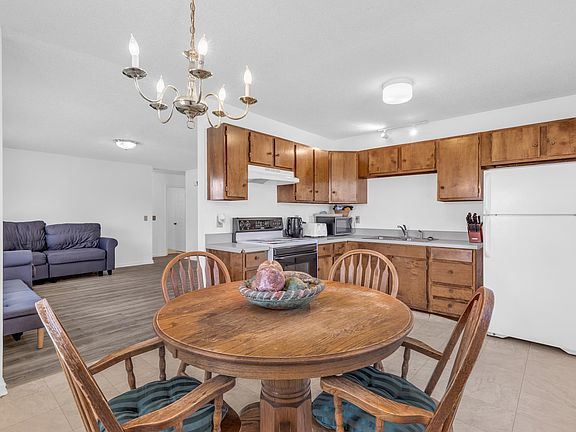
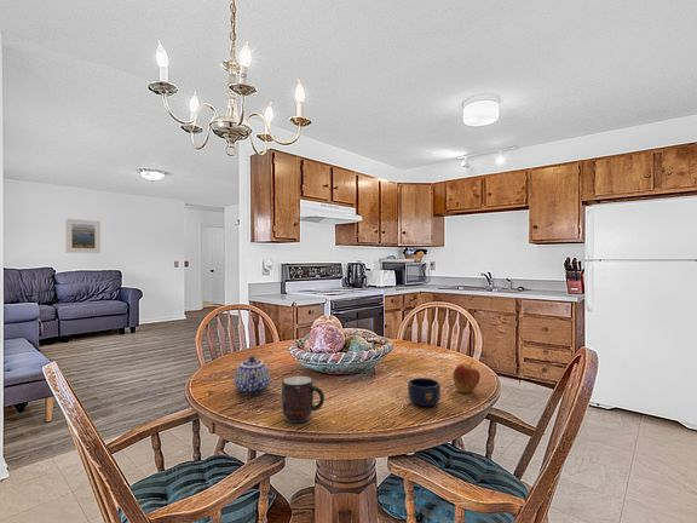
+ mug [281,374,326,424]
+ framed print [65,218,102,254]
+ apple [451,361,482,393]
+ teapot [232,355,271,396]
+ mug [407,377,442,408]
